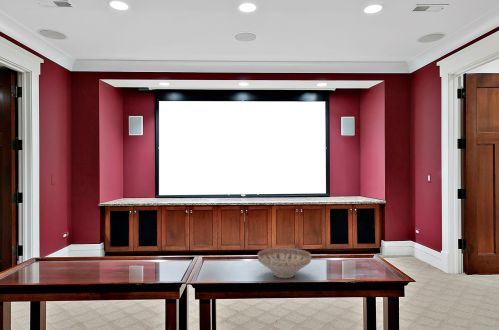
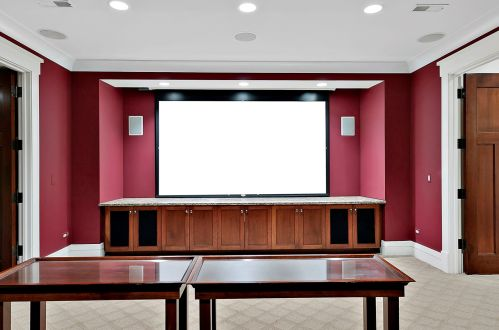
- decorative bowl [257,247,312,279]
